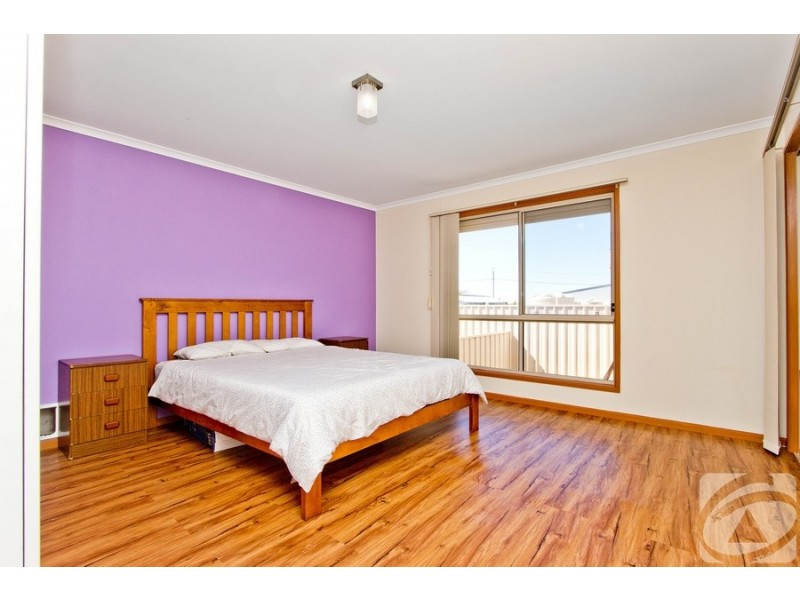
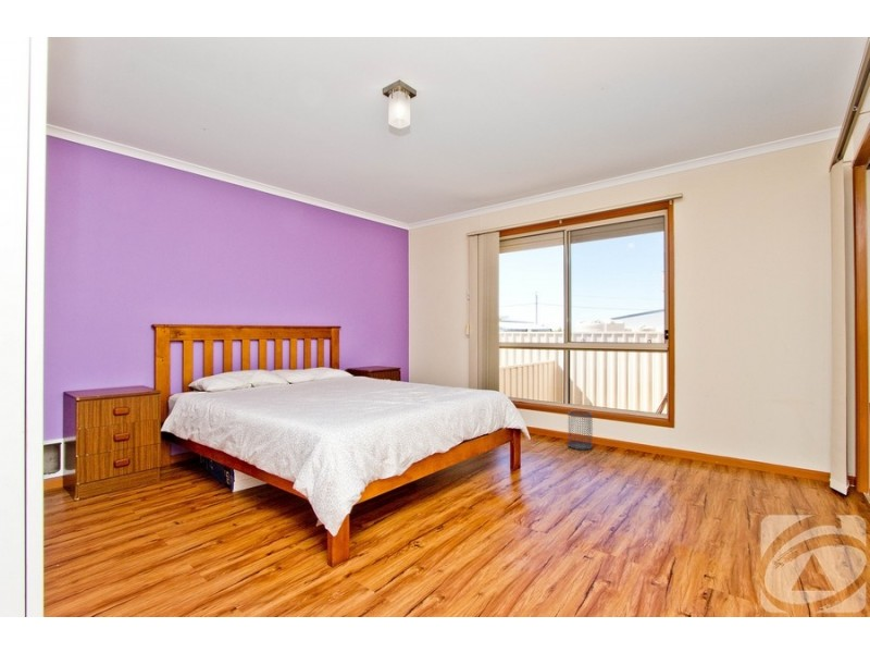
+ wastebasket [567,409,594,451]
